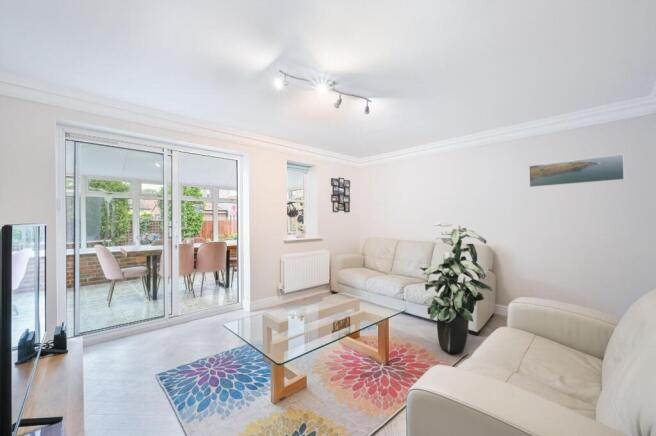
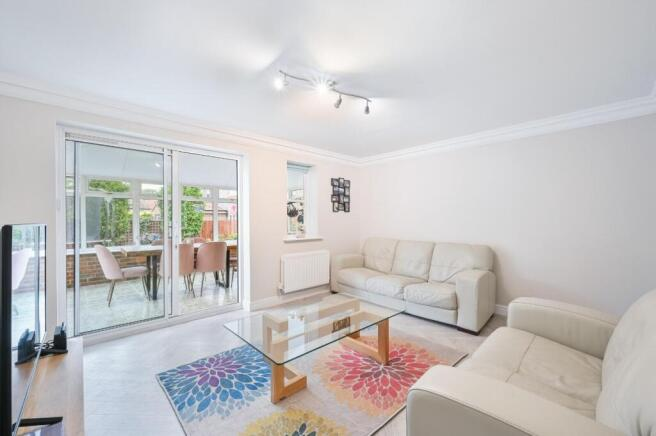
- indoor plant [419,222,493,354]
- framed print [528,153,625,188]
